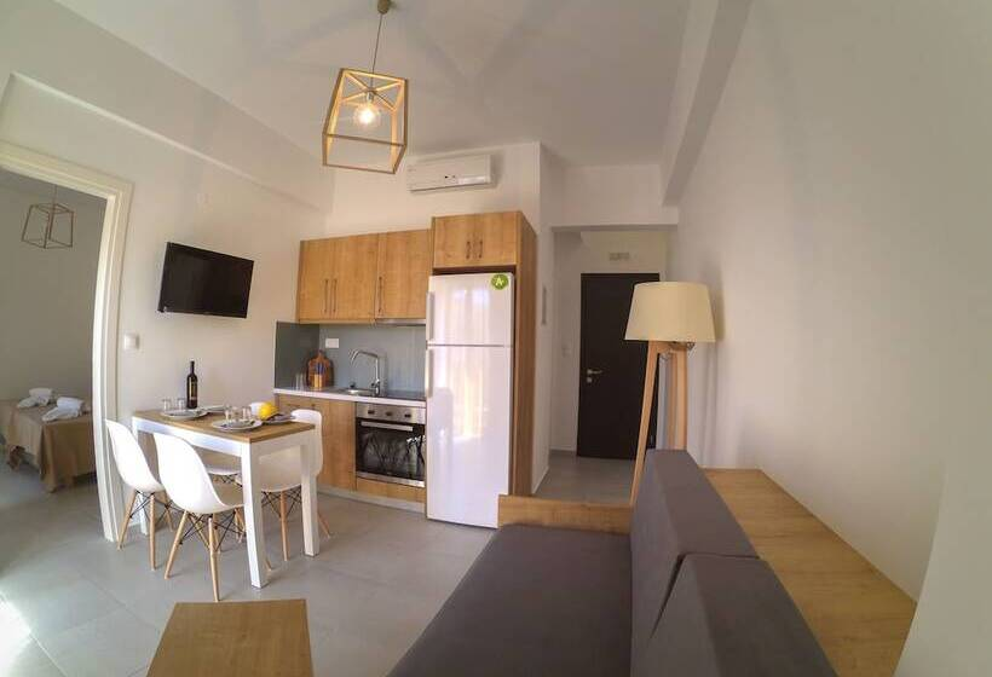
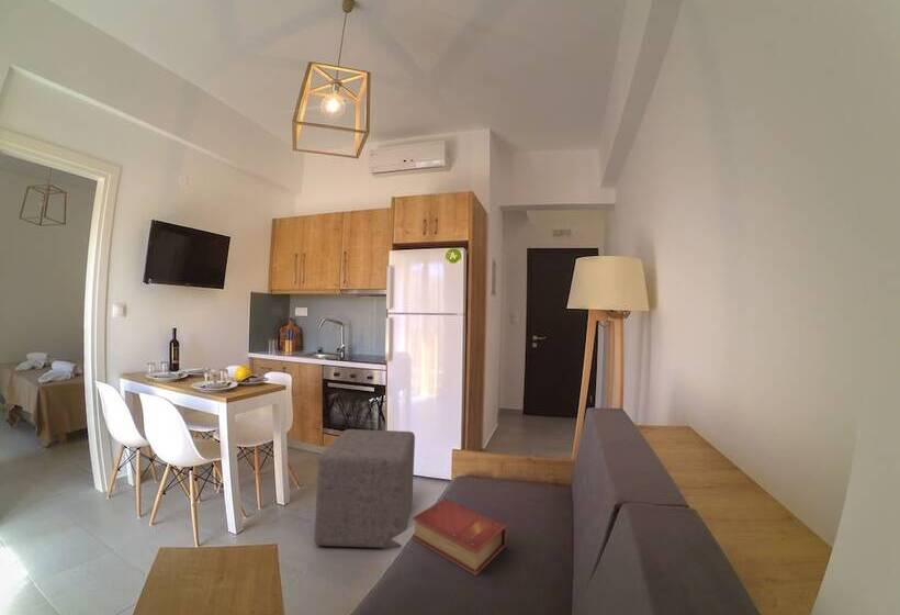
+ ottoman [313,428,416,549]
+ book [410,497,507,577]
